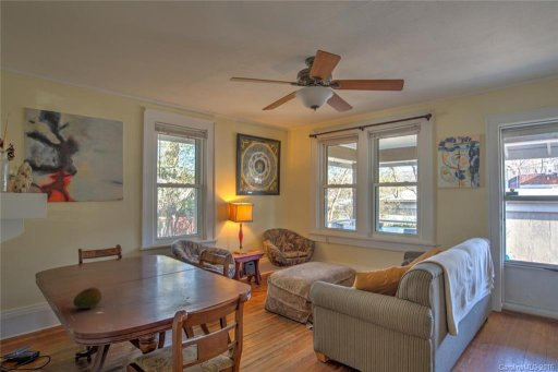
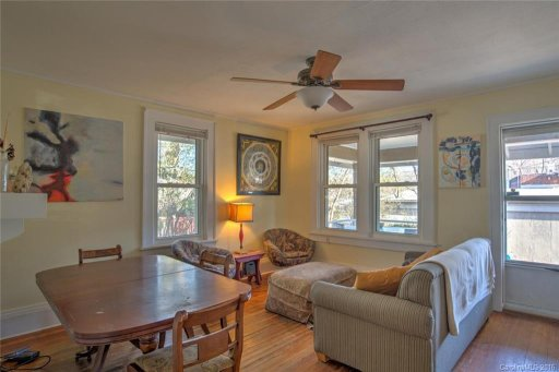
- fruit [72,287,104,310]
